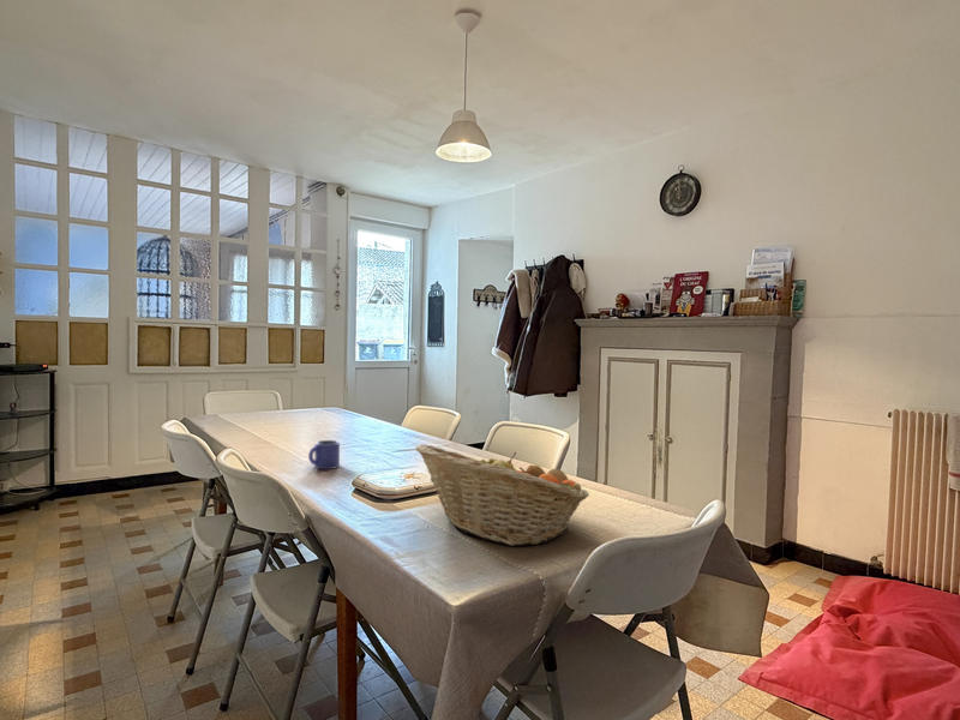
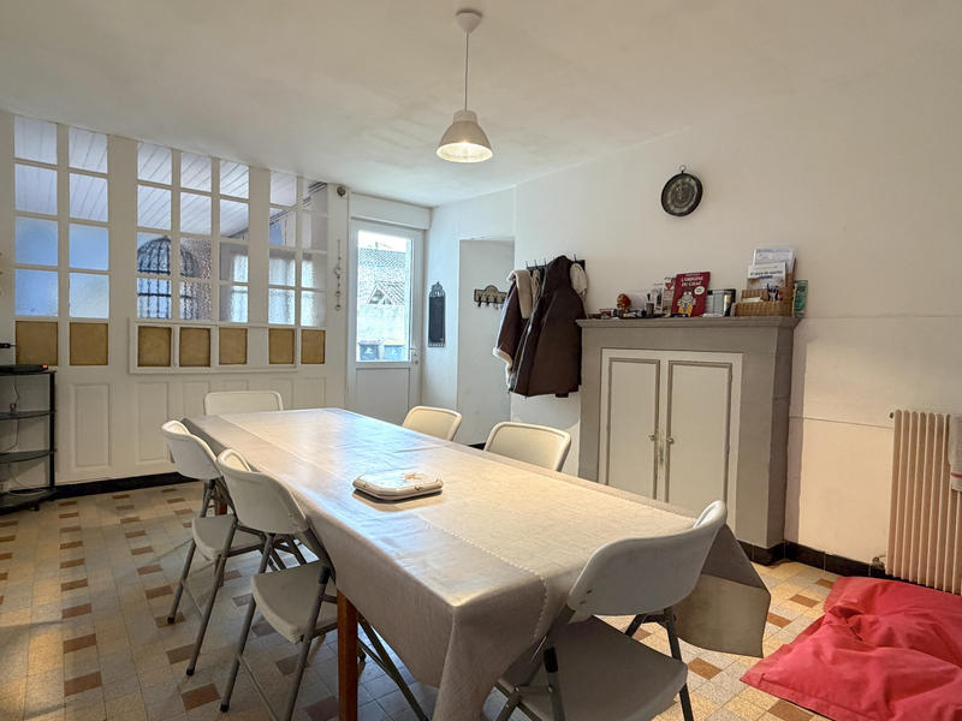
- fruit basket [414,443,590,547]
- mug [307,439,341,470]
